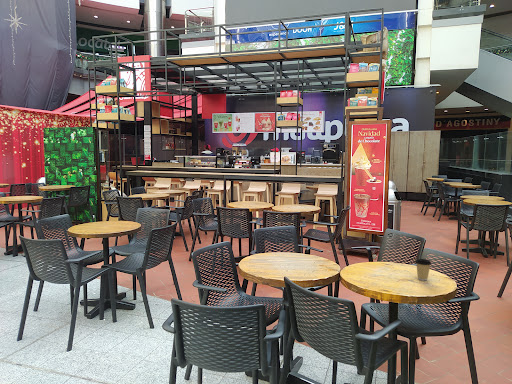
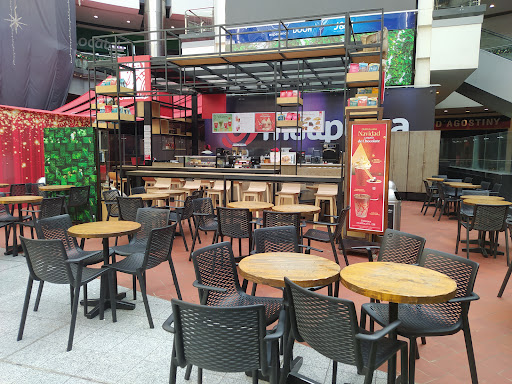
- coffee cup [414,258,433,281]
